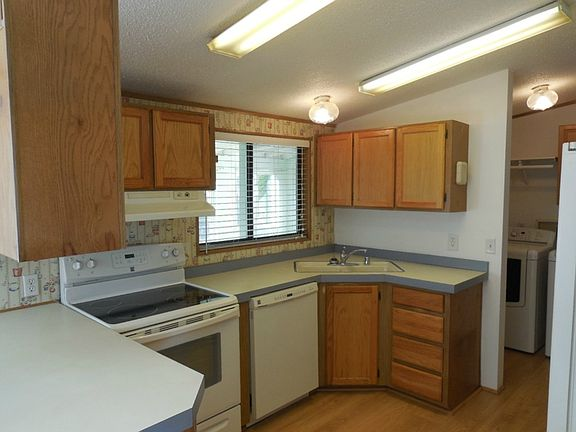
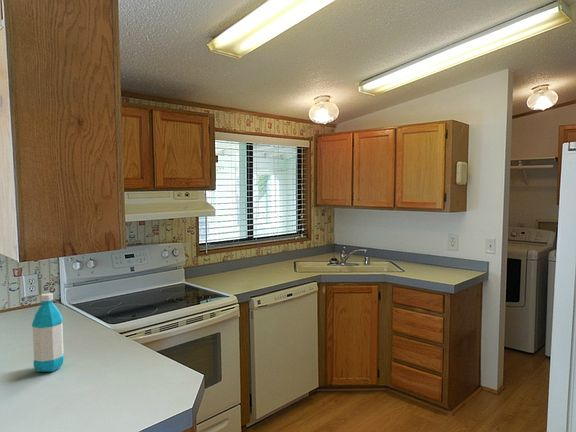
+ water bottle [31,292,65,373]
